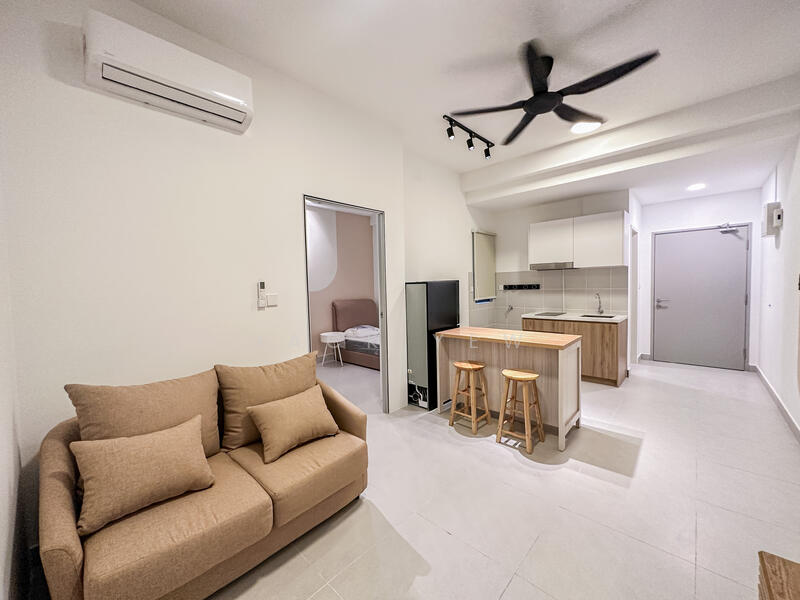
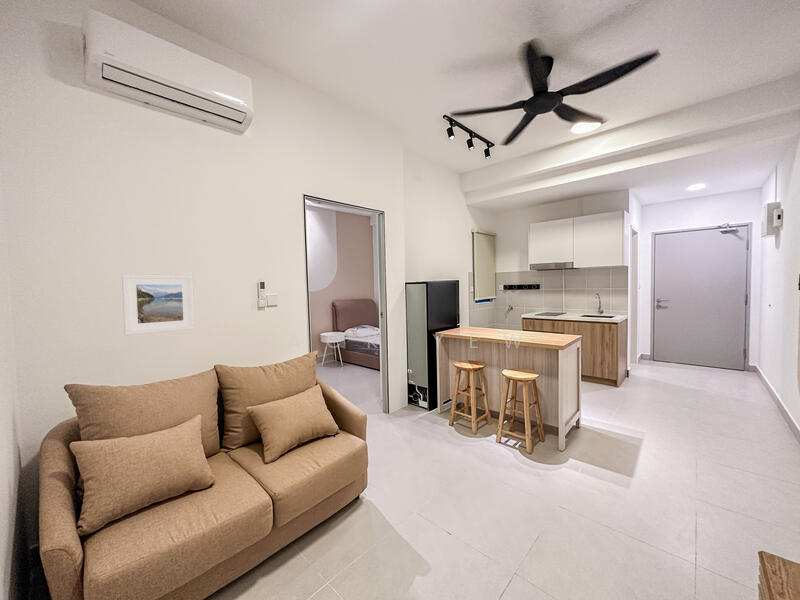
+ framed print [121,273,196,336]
